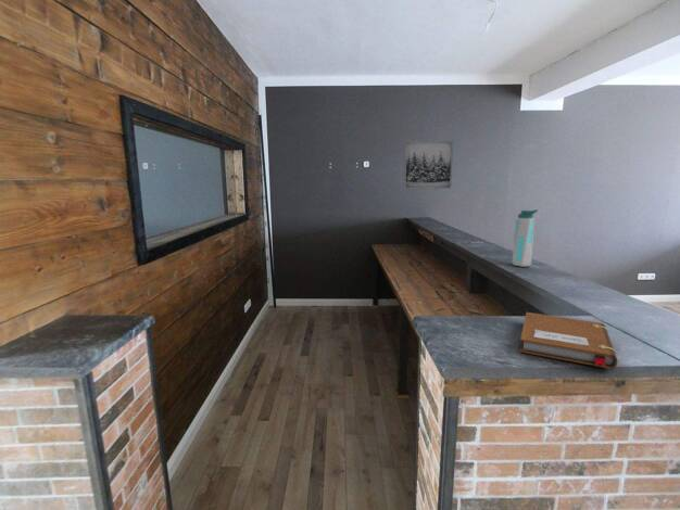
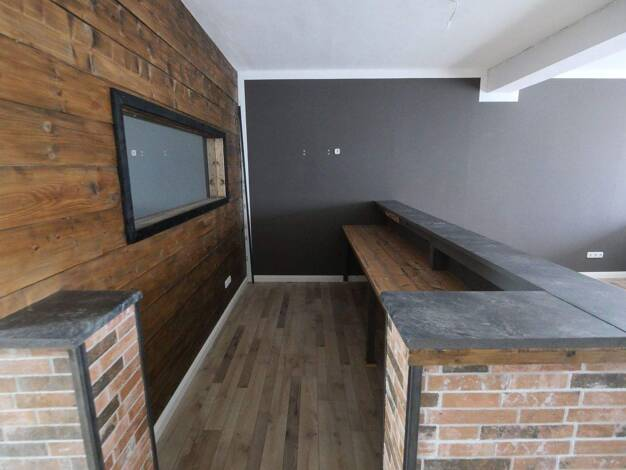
- water bottle [512,208,540,268]
- wall art [403,139,454,190]
- notebook [518,311,618,370]
